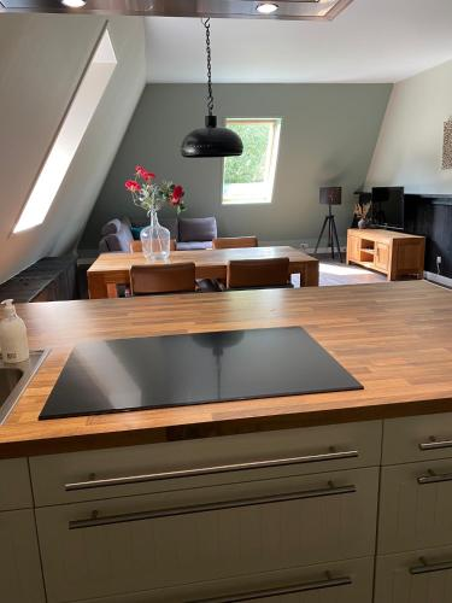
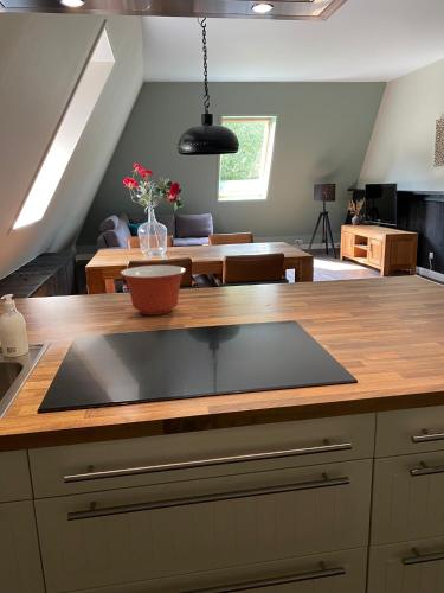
+ mixing bowl [120,264,187,315]
